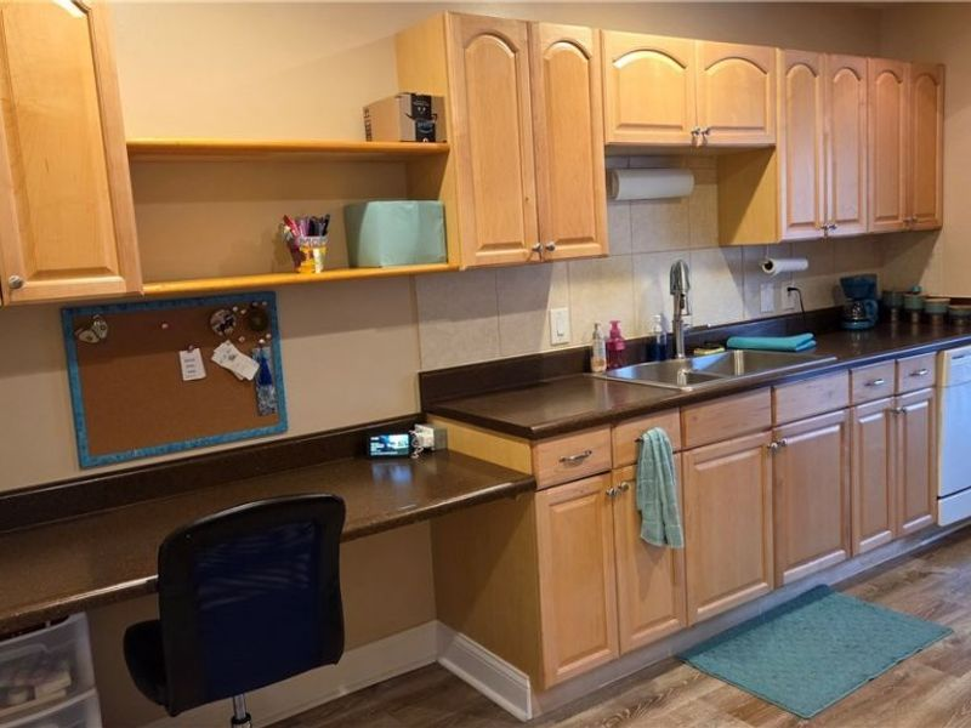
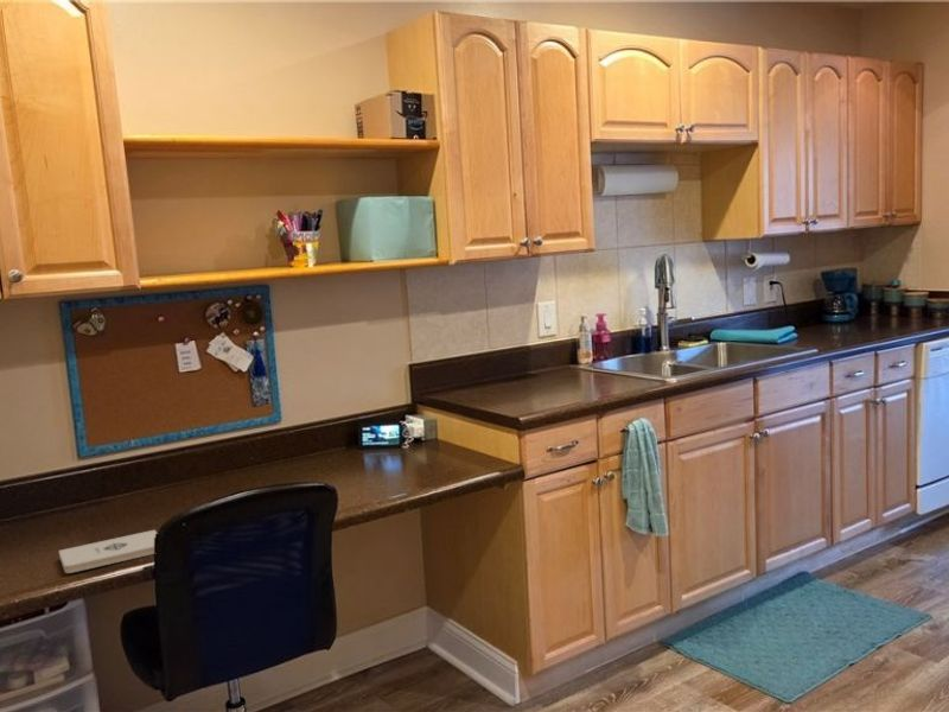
+ notepad [58,528,158,574]
